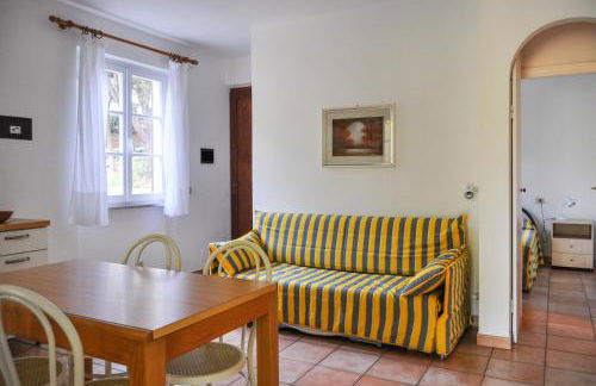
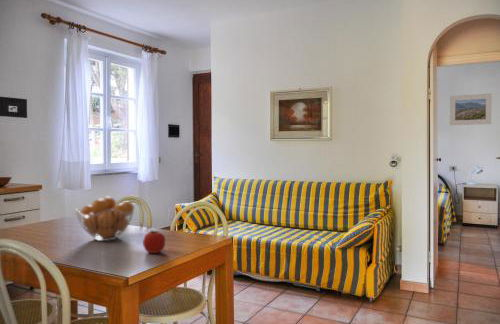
+ apple [142,228,166,254]
+ fruit basket [74,195,136,242]
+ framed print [449,92,493,126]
